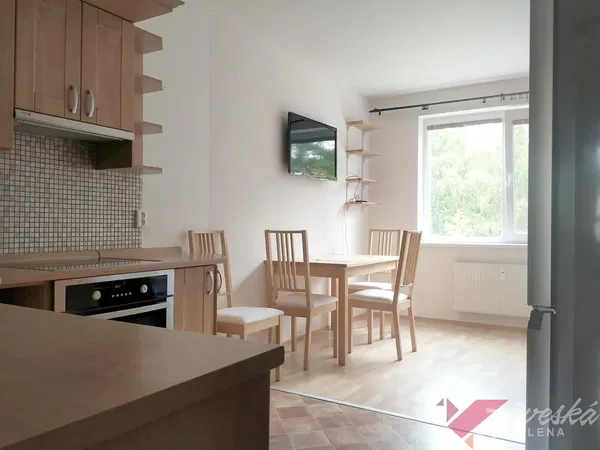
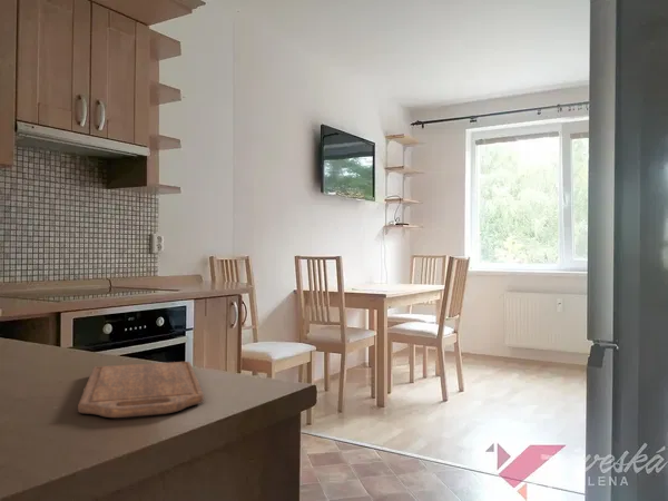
+ cutting board [77,361,205,419]
